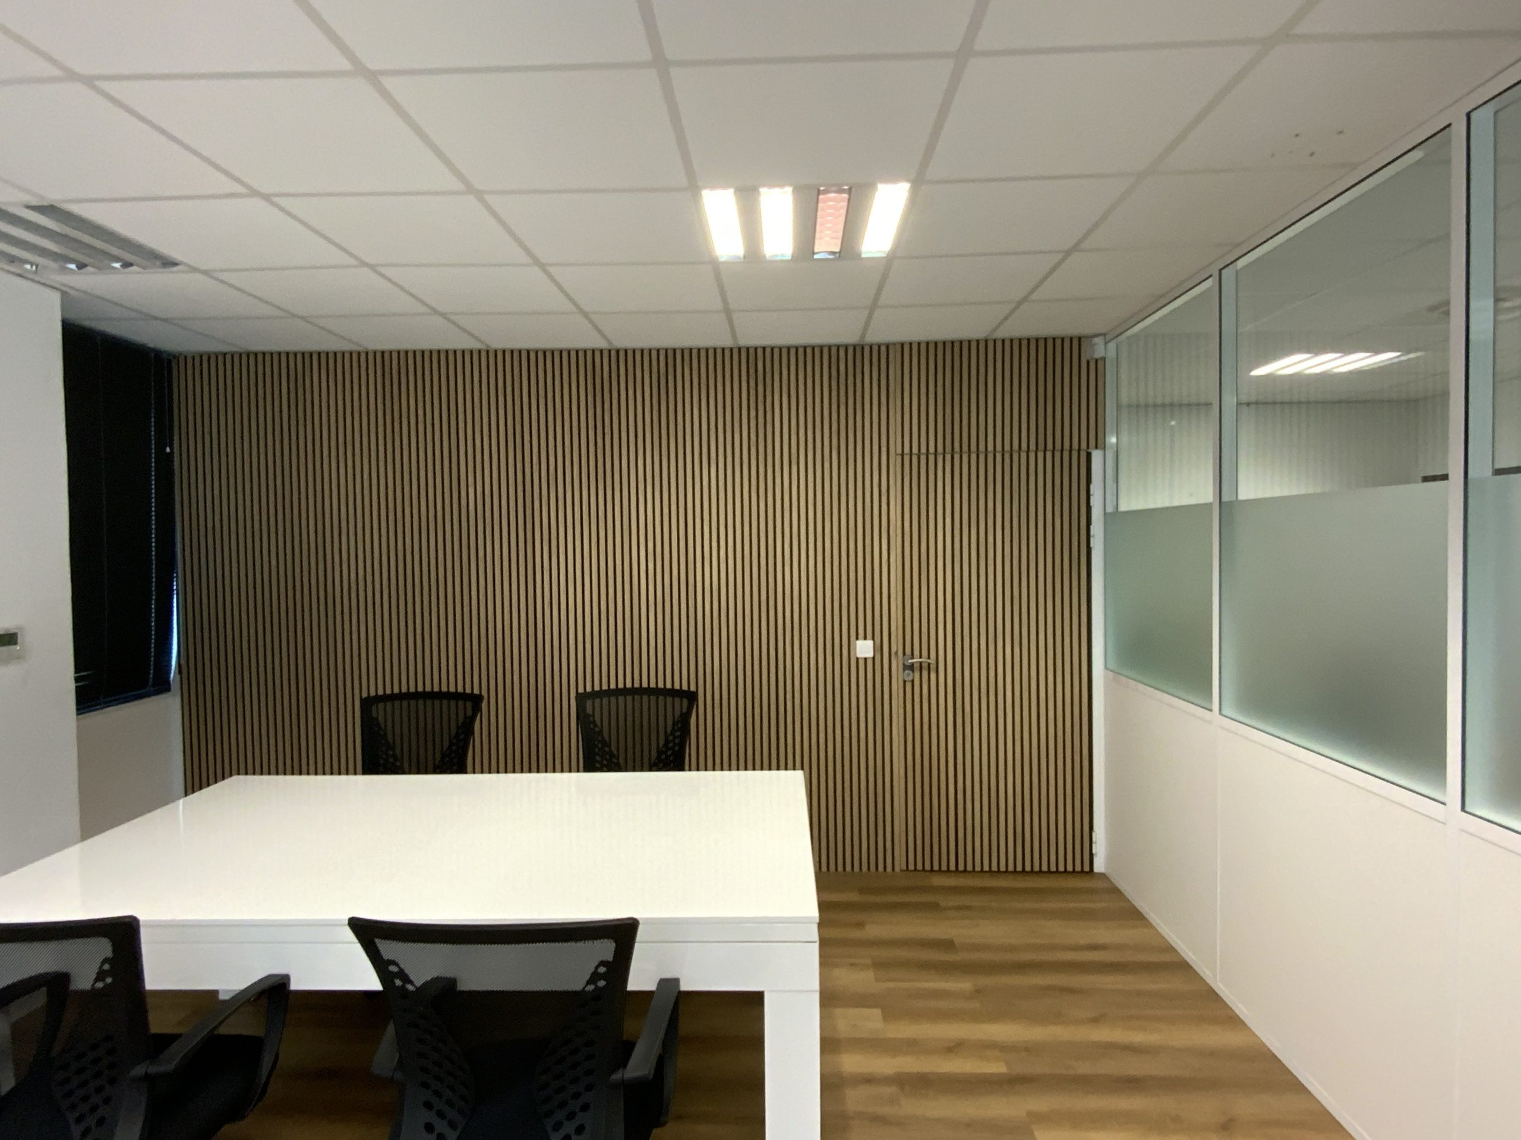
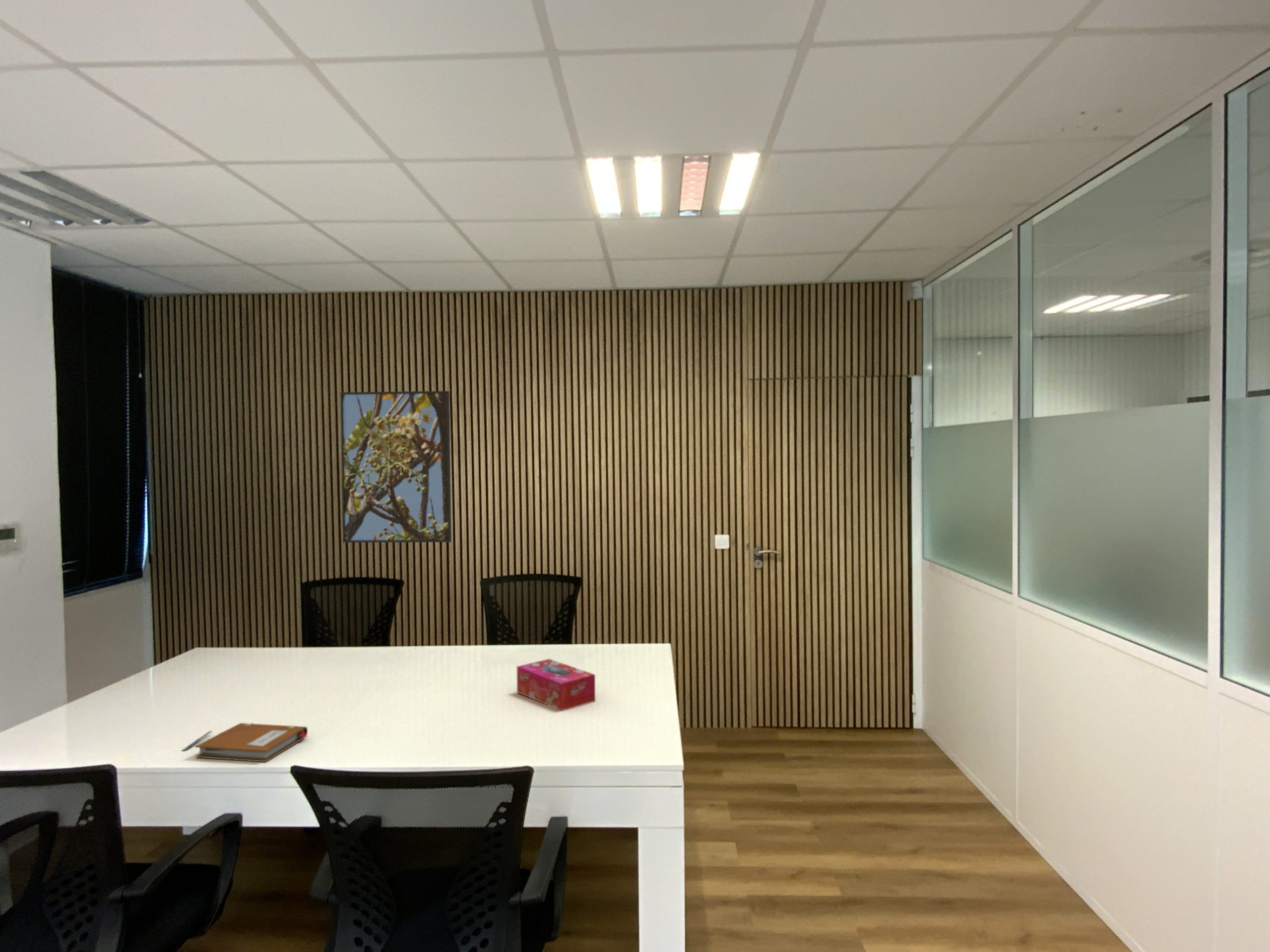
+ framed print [340,390,452,543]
+ notebook [194,722,308,763]
+ pen [182,730,213,751]
+ tissue box [516,658,596,711]
